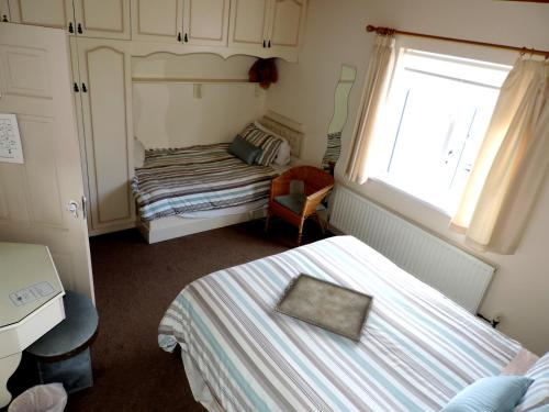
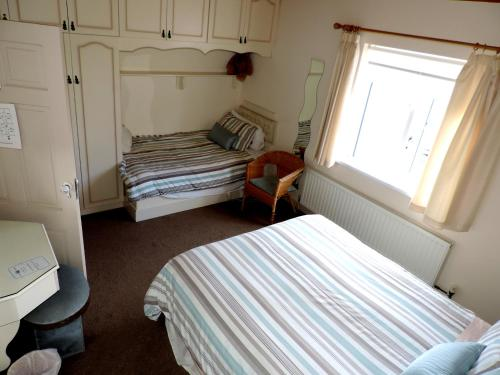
- serving tray [273,271,376,343]
